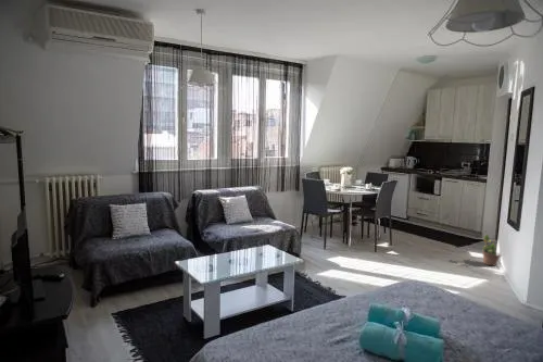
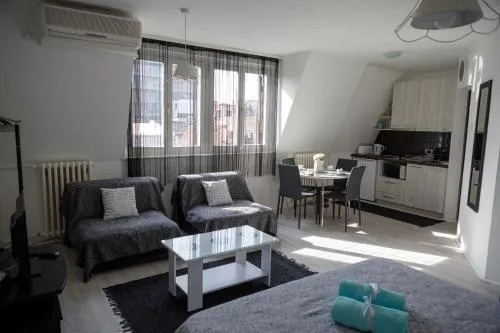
- potted plant [481,234,502,267]
